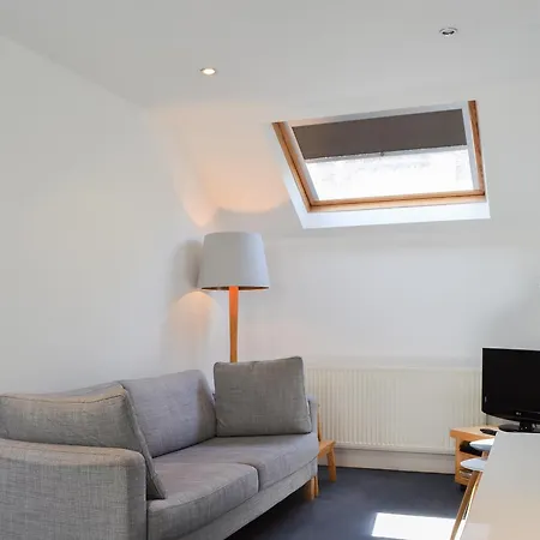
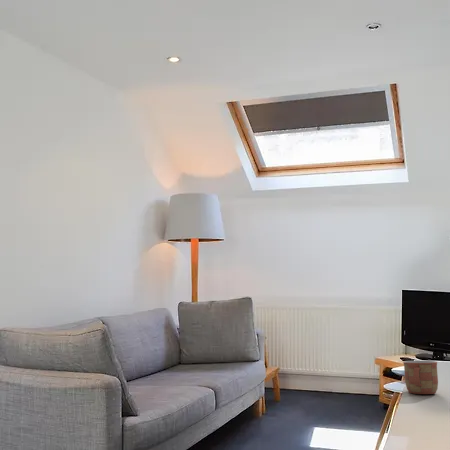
+ mug [402,360,439,395]
